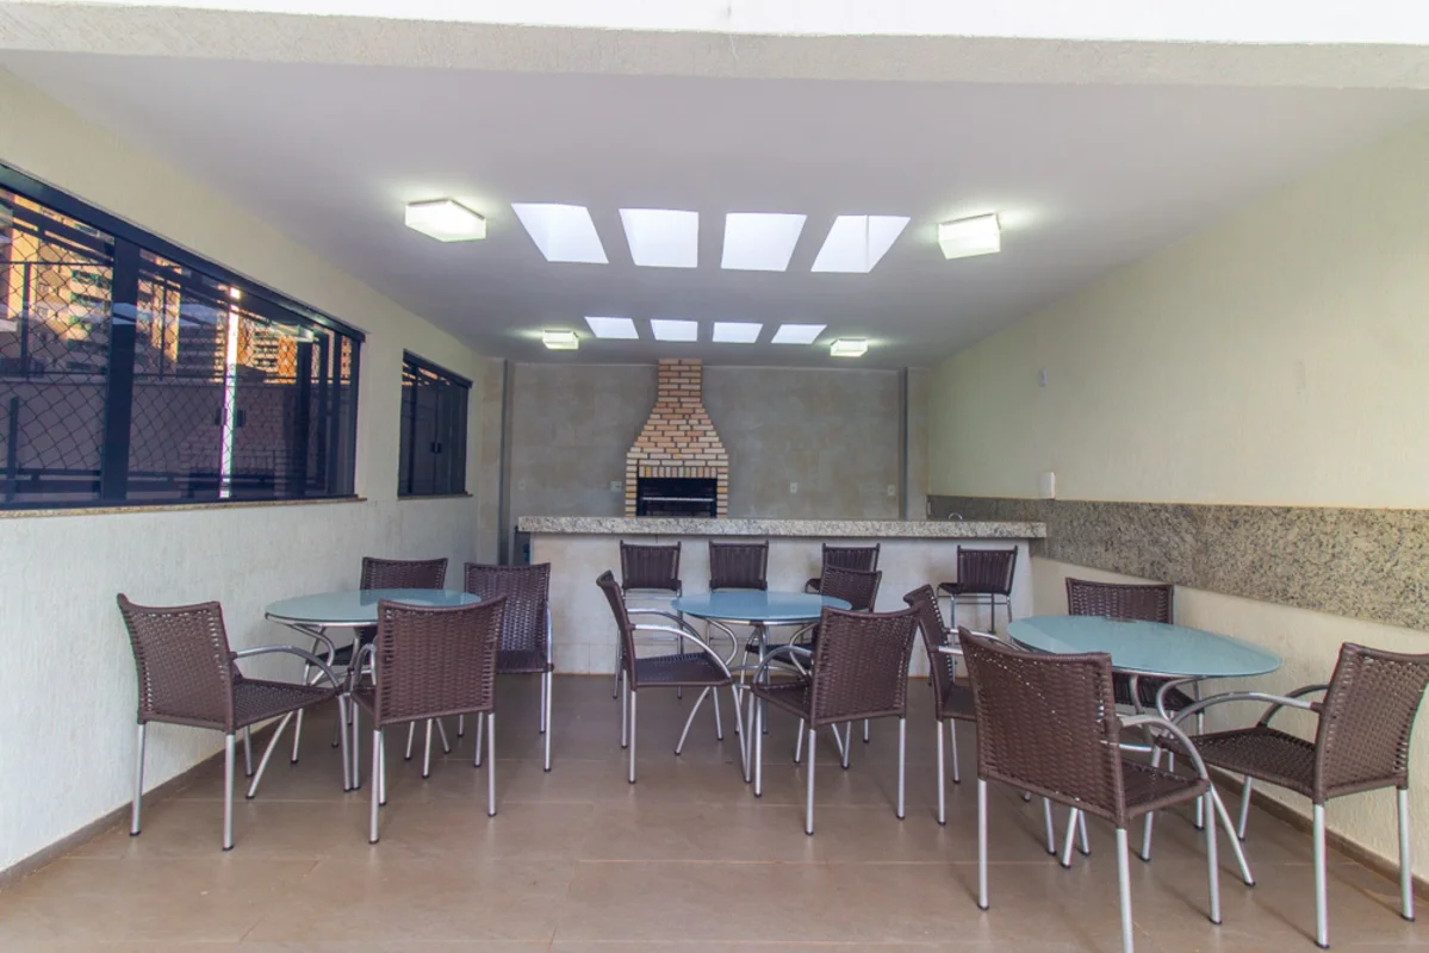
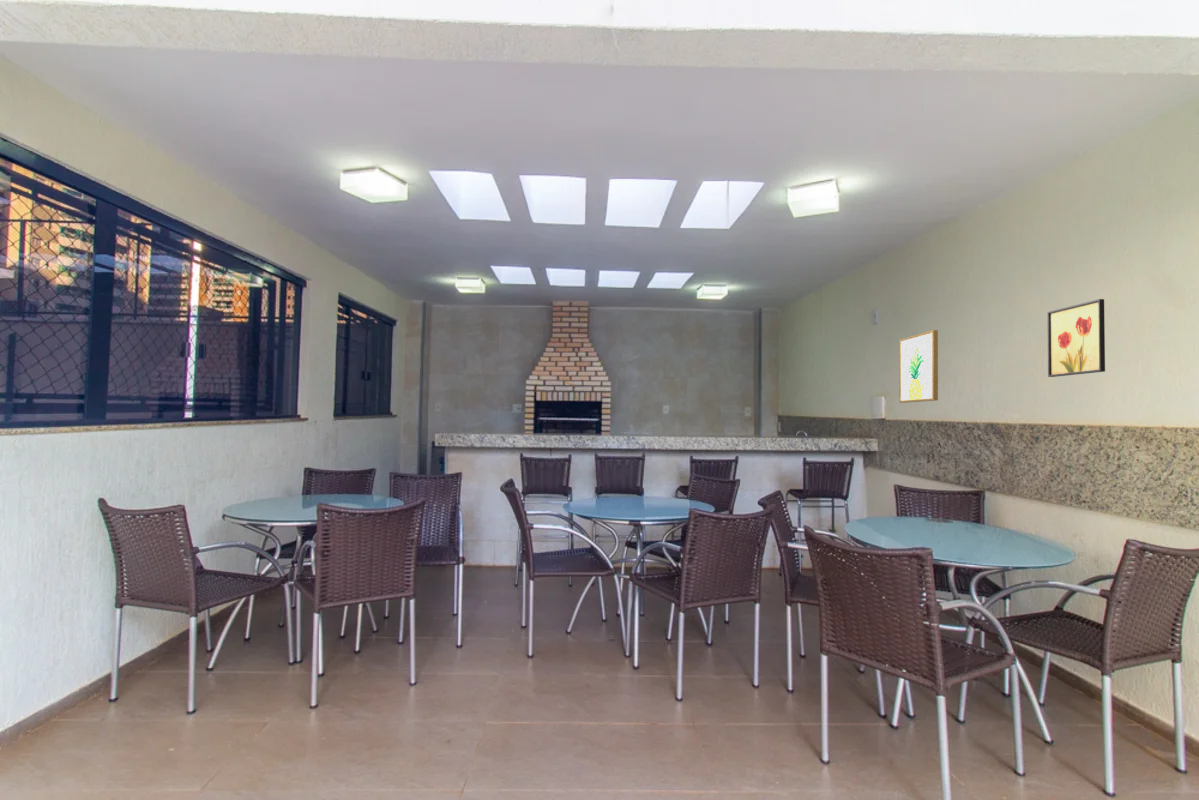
+ wall art [898,329,939,404]
+ wall art [1047,298,1106,378]
